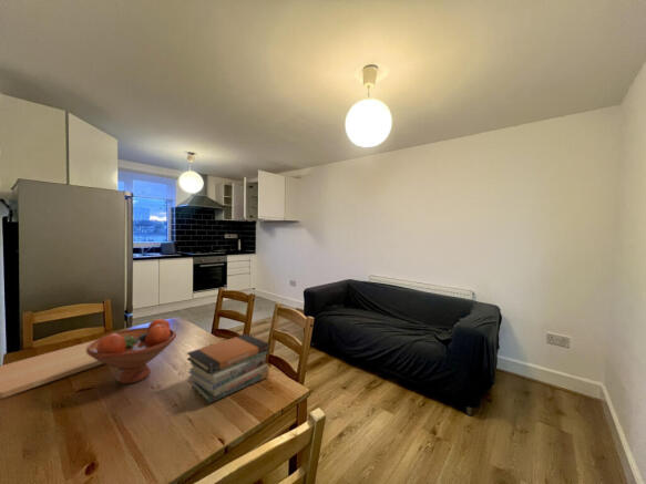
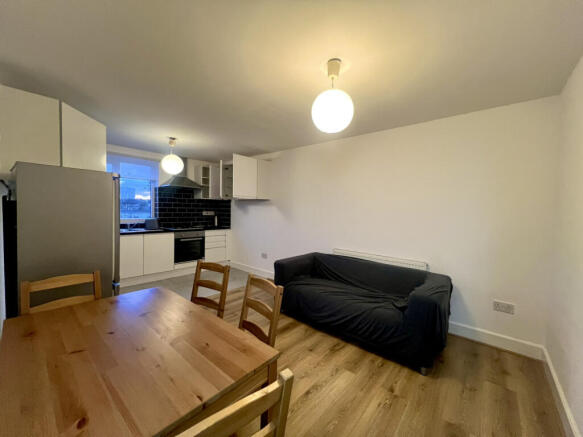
- fruit bowl [86,318,177,384]
- cutting board [0,339,104,400]
- book stack [186,333,270,404]
